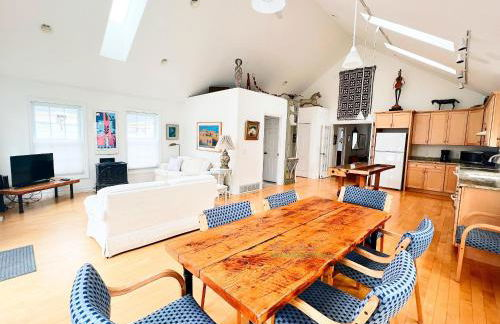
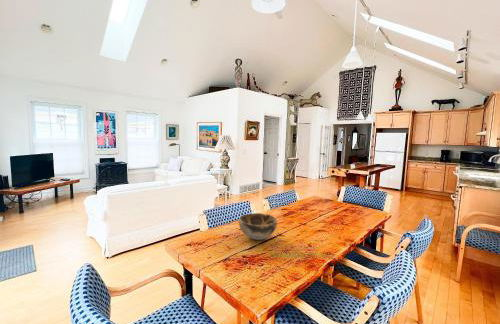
+ decorative bowl [238,212,278,241]
